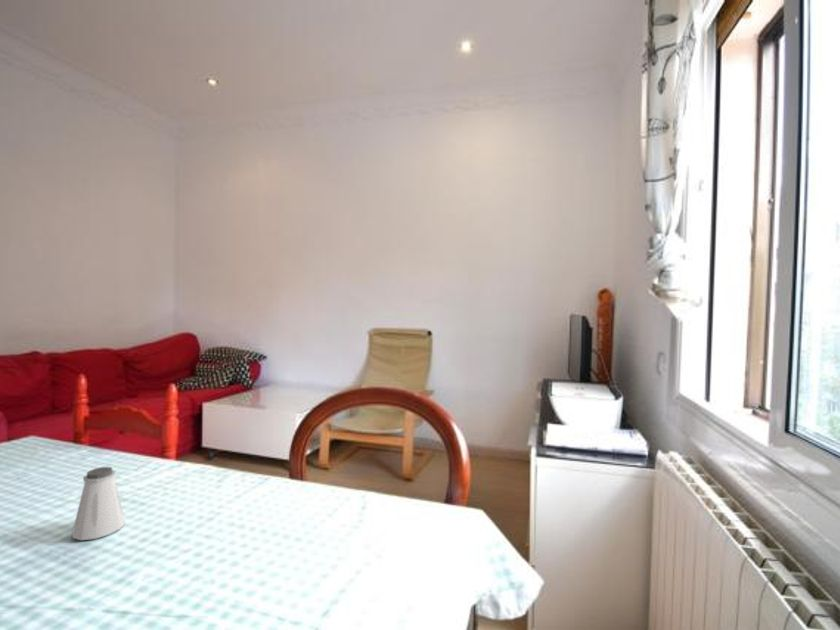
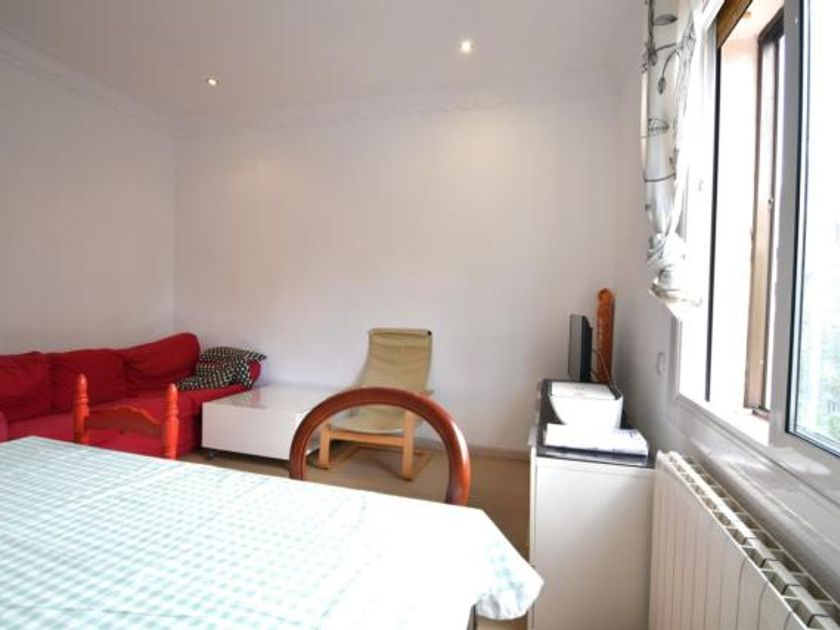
- saltshaker [71,466,127,541]
